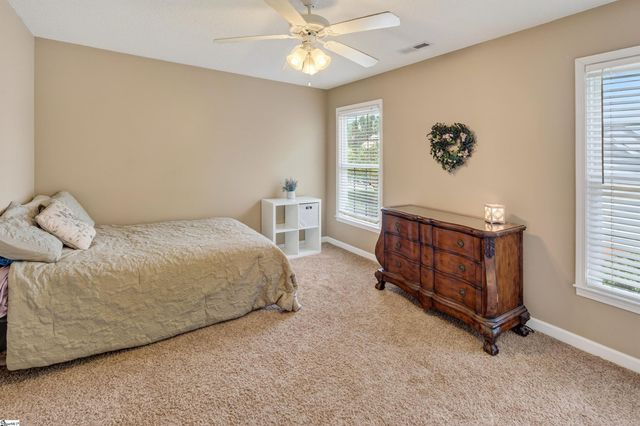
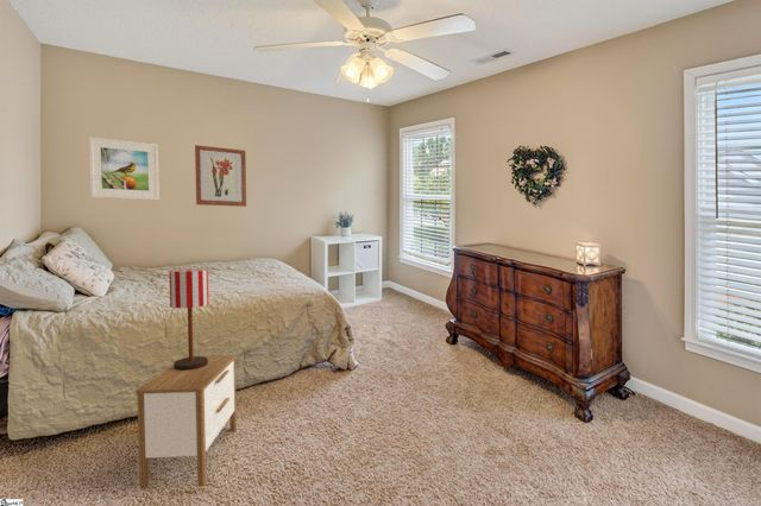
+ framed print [88,135,161,201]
+ nightstand [134,354,238,491]
+ table lamp [168,267,209,371]
+ wall art [194,144,247,208]
